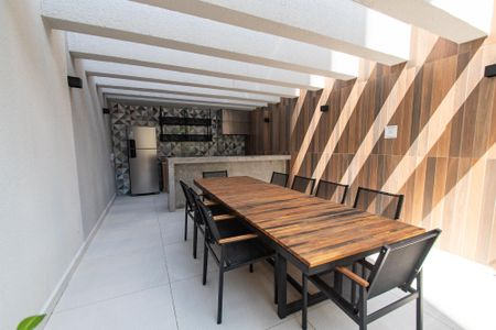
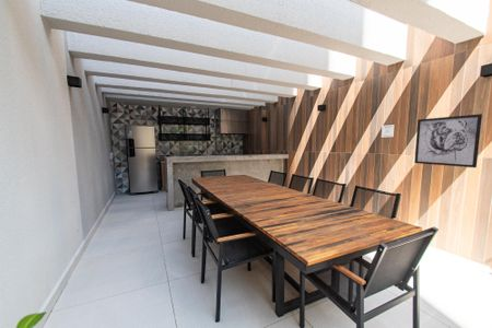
+ wall art [413,113,483,168]
